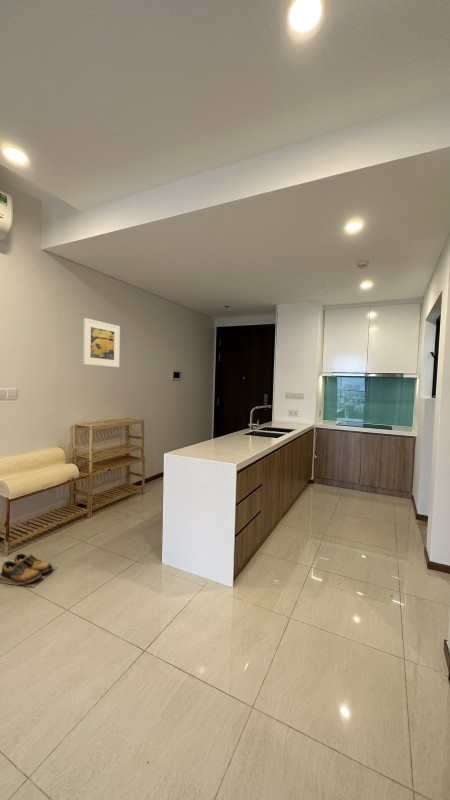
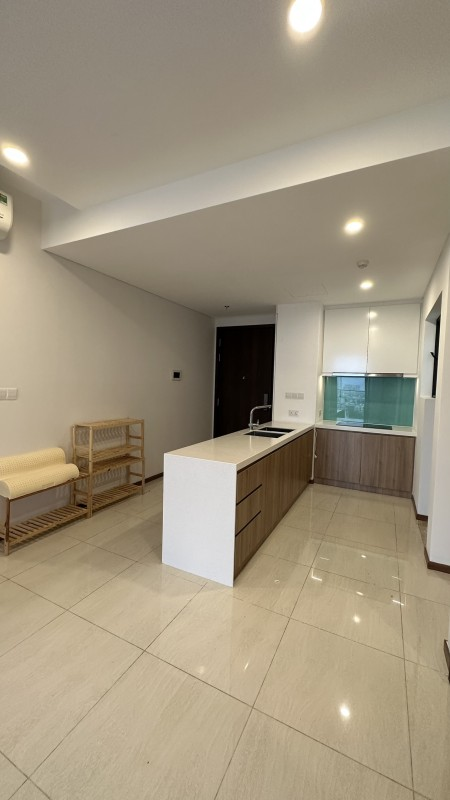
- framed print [82,317,121,368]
- shoes [0,553,58,588]
